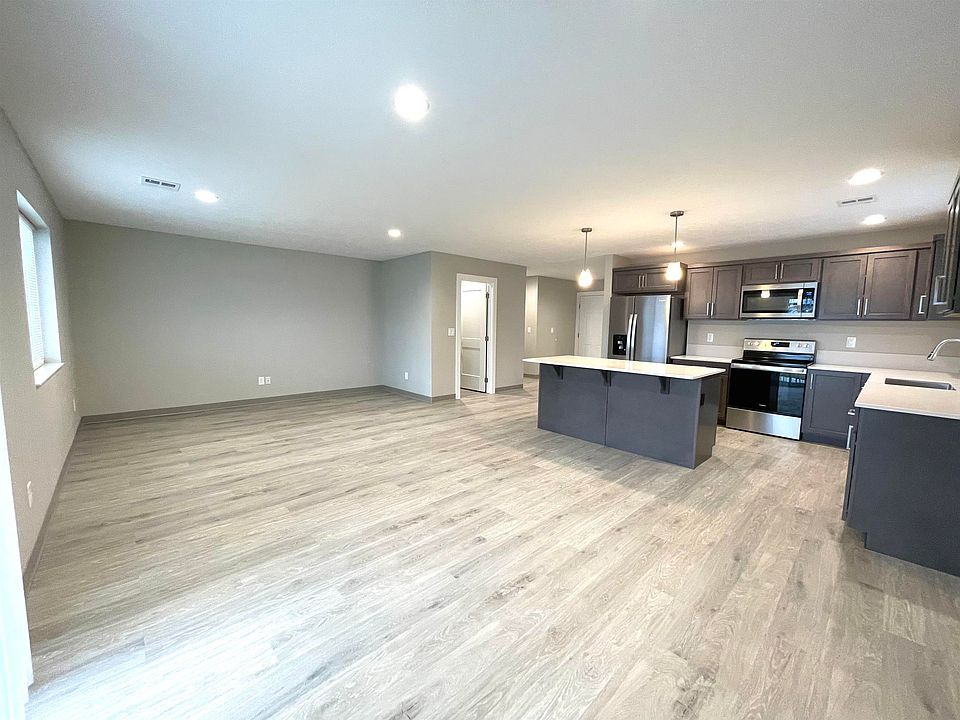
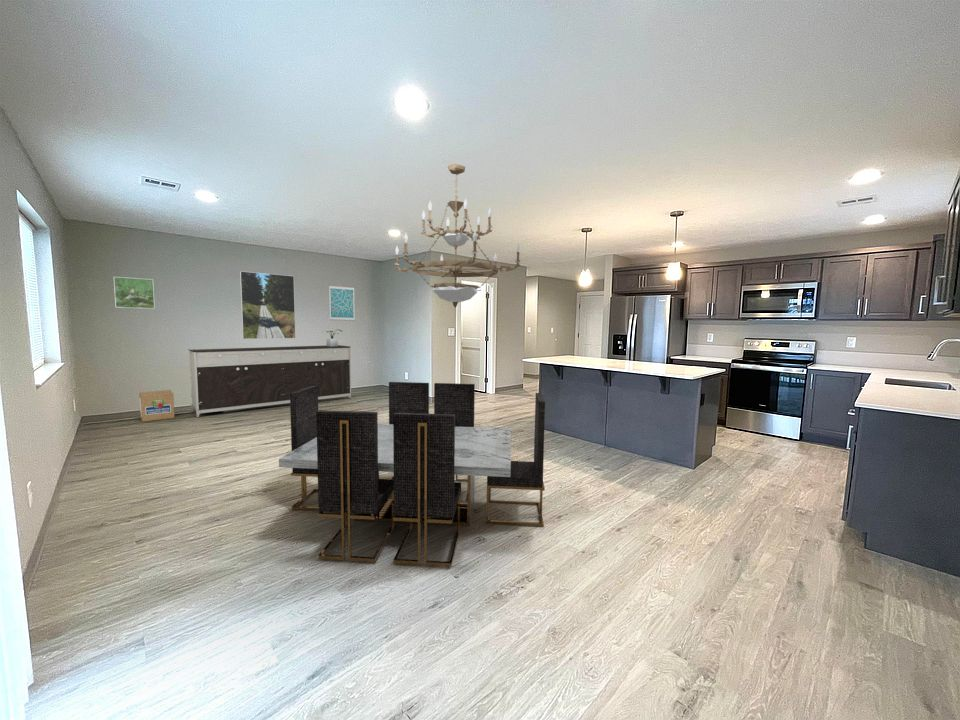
+ dining table [278,381,546,567]
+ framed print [113,276,156,310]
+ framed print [239,270,297,340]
+ chandelier [394,163,521,309]
+ wall art [328,284,356,322]
+ cardboard box [138,389,176,423]
+ sideboard [188,344,352,418]
+ potted plant [320,328,343,347]
